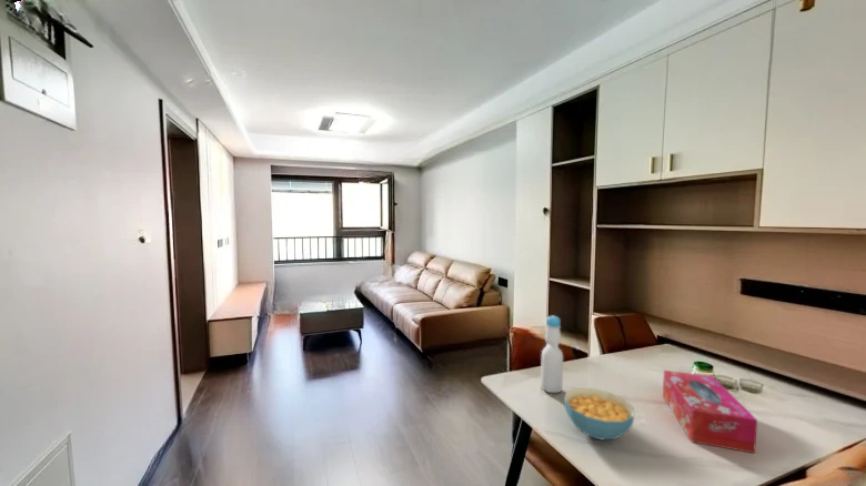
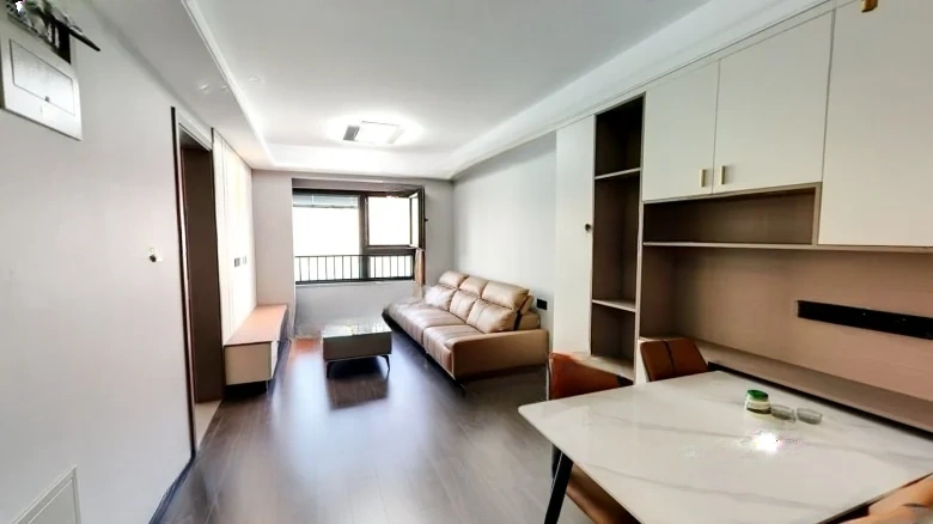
- cereal bowl [563,387,635,441]
- tissue box [662,369,758,455]
- bottle [540,314,564,394]
